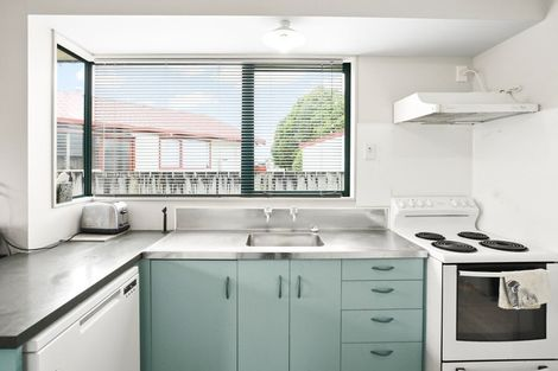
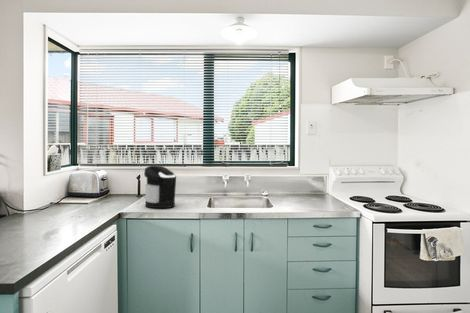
+ coffee maker [143,165,177,209]
